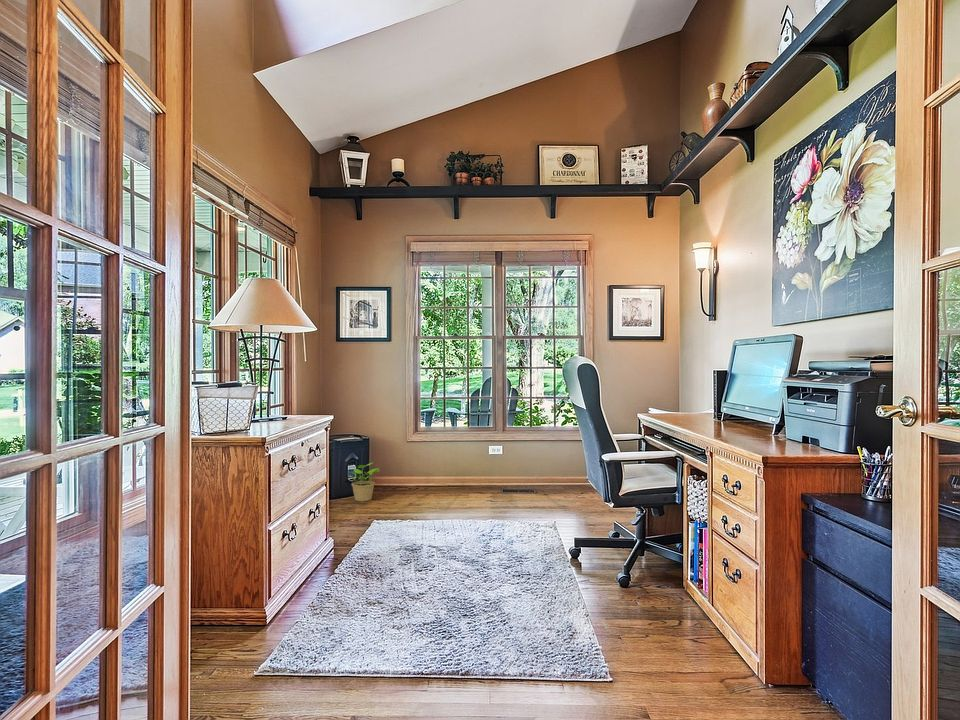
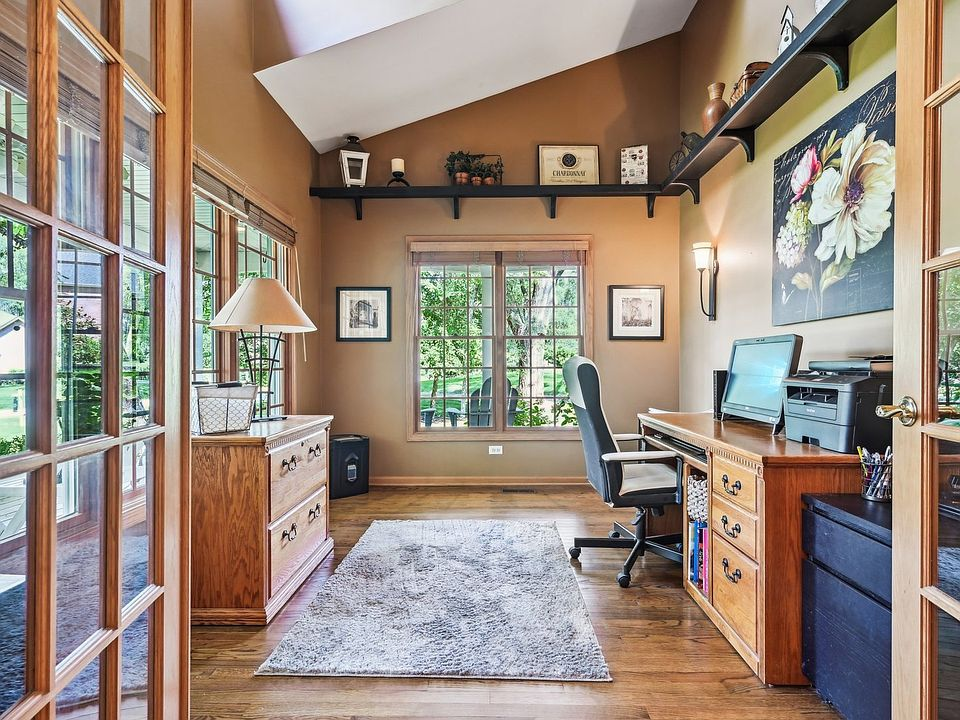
- potted plant [348,461,380,502]
